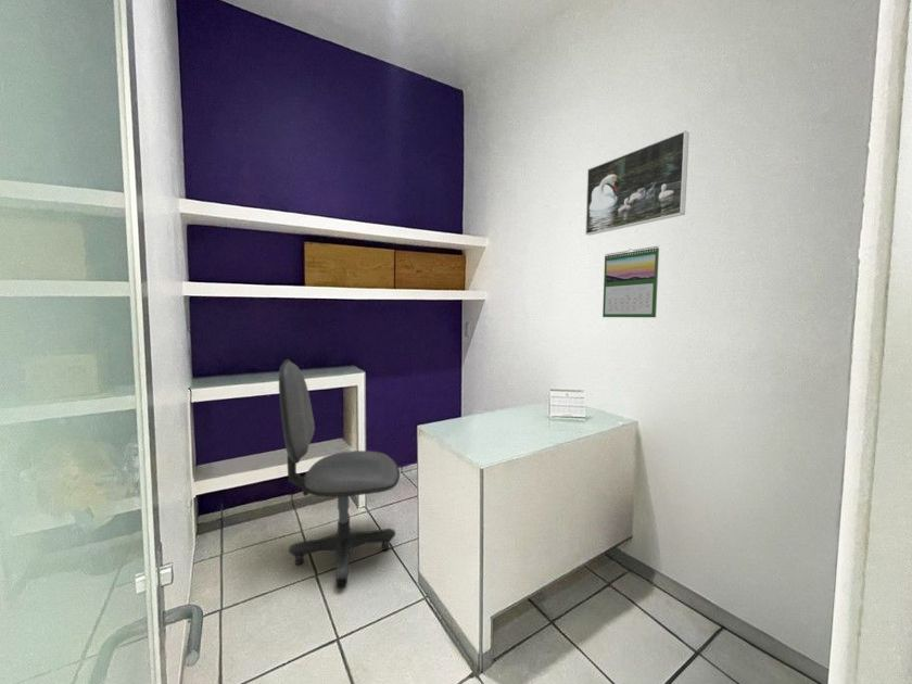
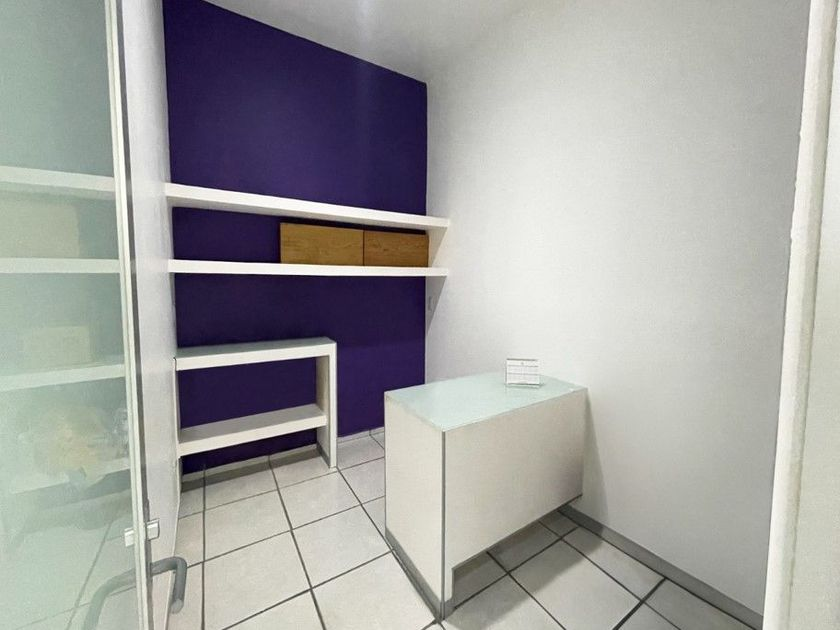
- office chair [278,358,401,590]
- calendar [601,245,660,318]
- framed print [584,129,691,237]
